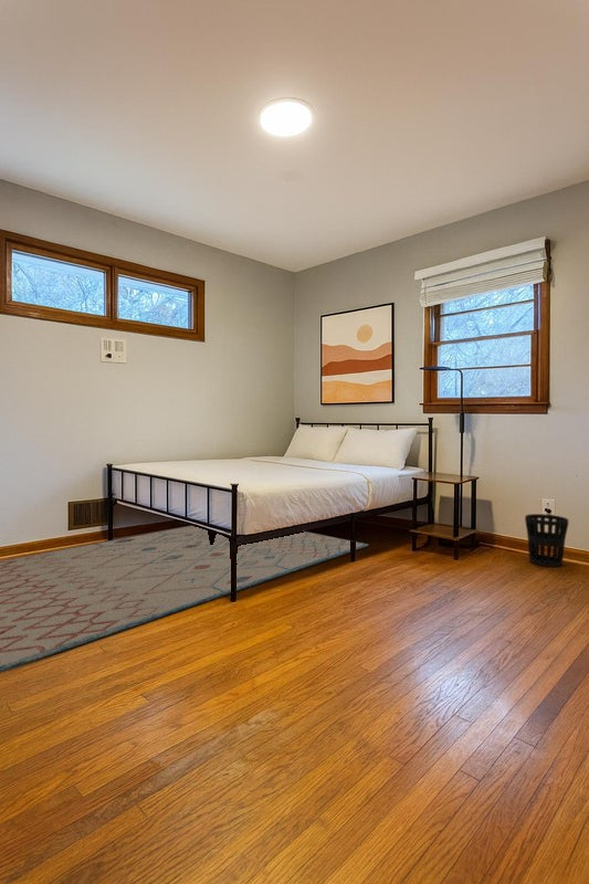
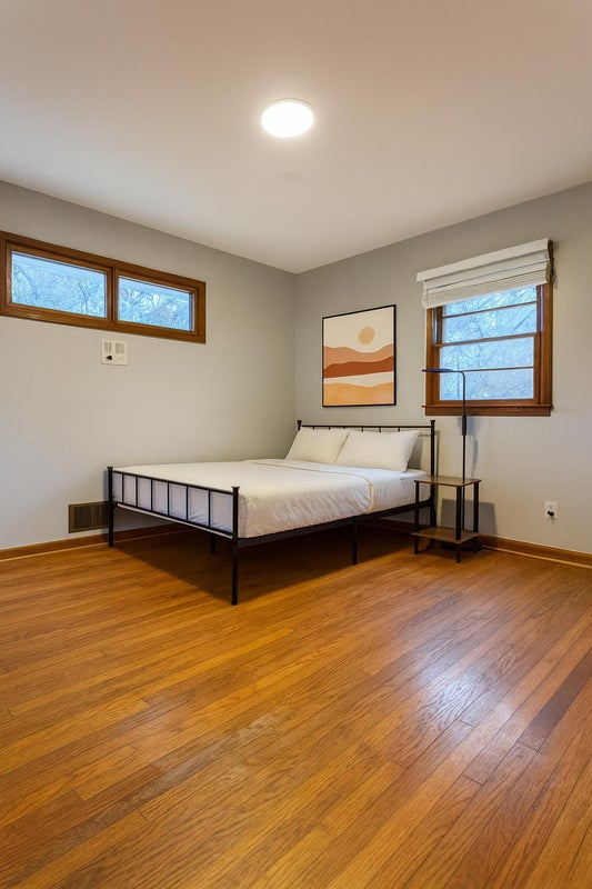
- wastebasket [524,513,569,568]
- rug [0,525,369,674]
